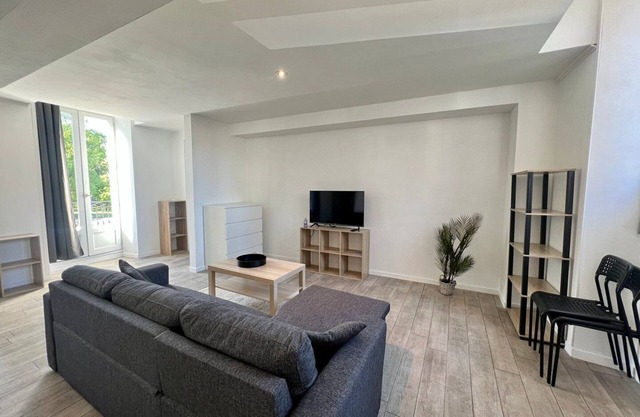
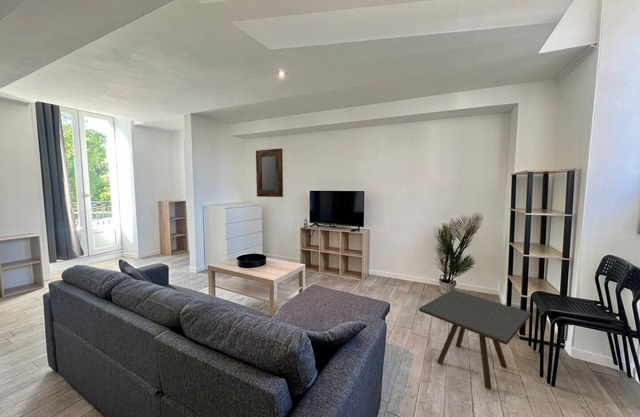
+ side table [418,289,532,390]
+ home mirror [255,148,284,198]
